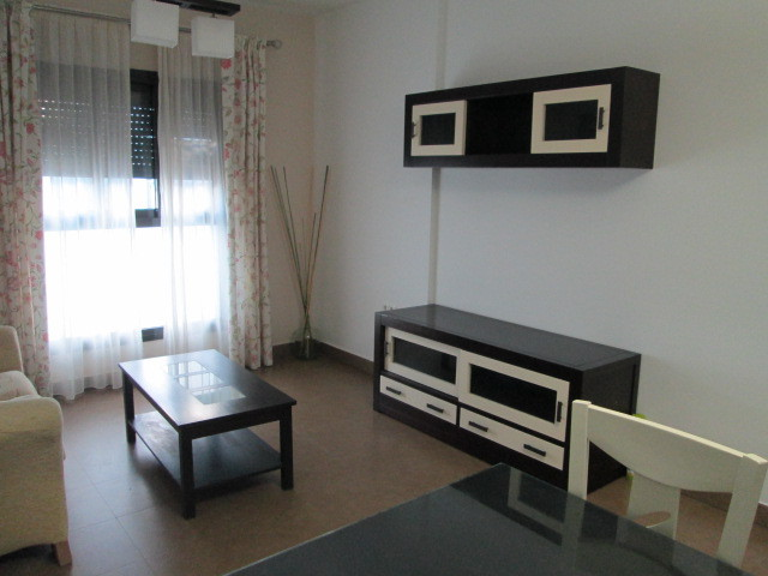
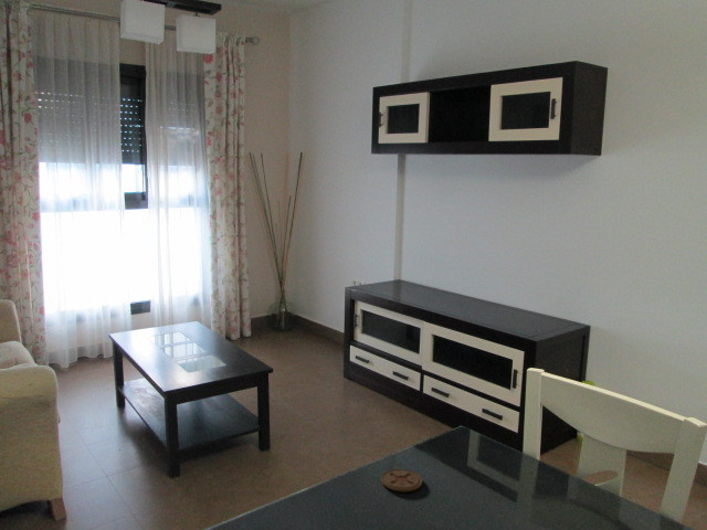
+ coaster [380,468,423,492]
